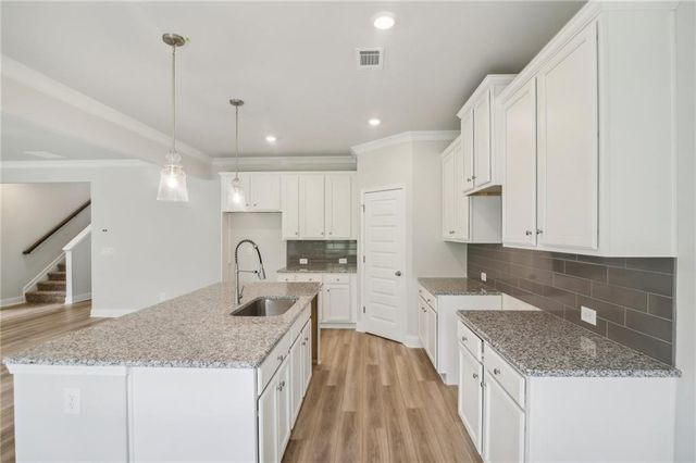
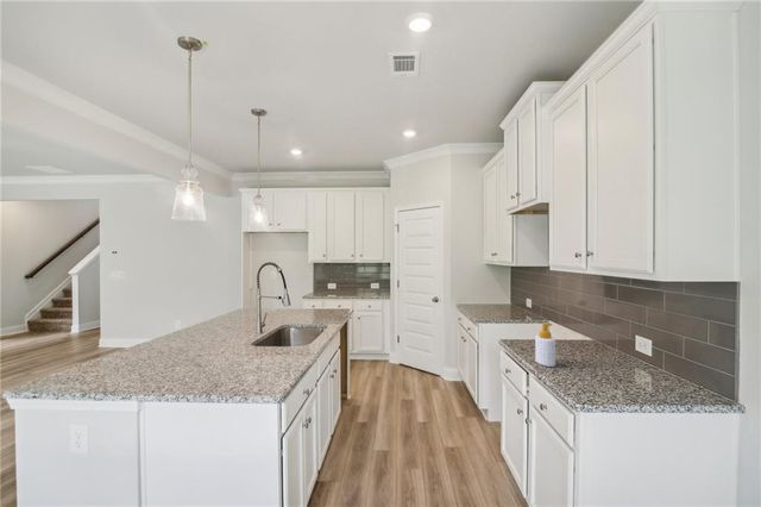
+ soap bottle [534,323,556,368]
